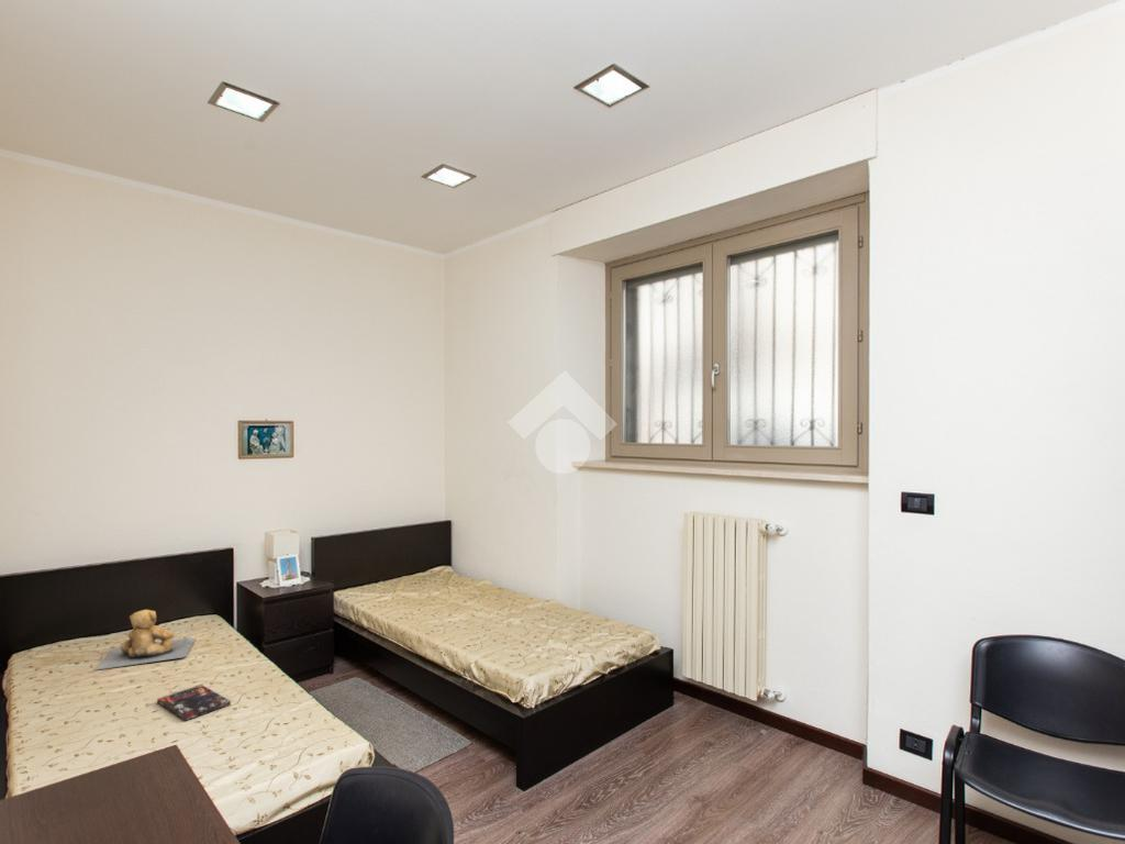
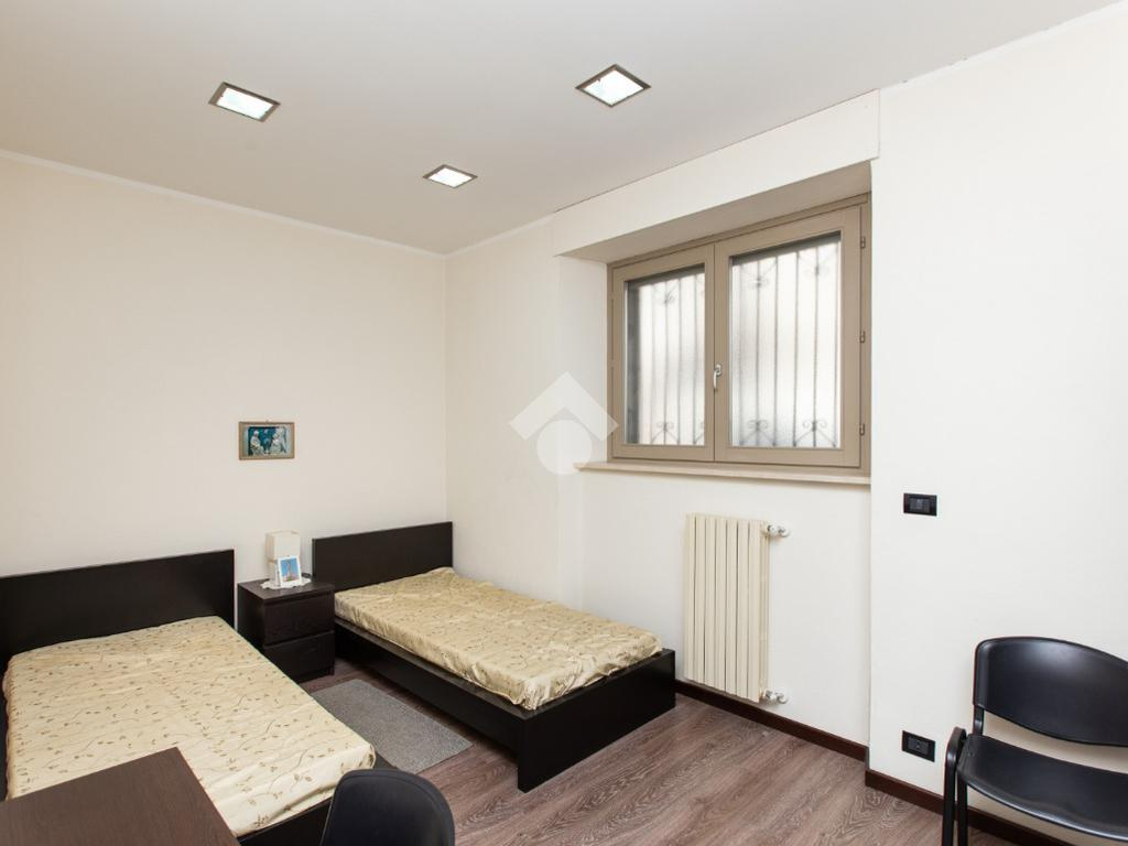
- book [156,684,232,722]
- teddy bear [93,609,197,671]
